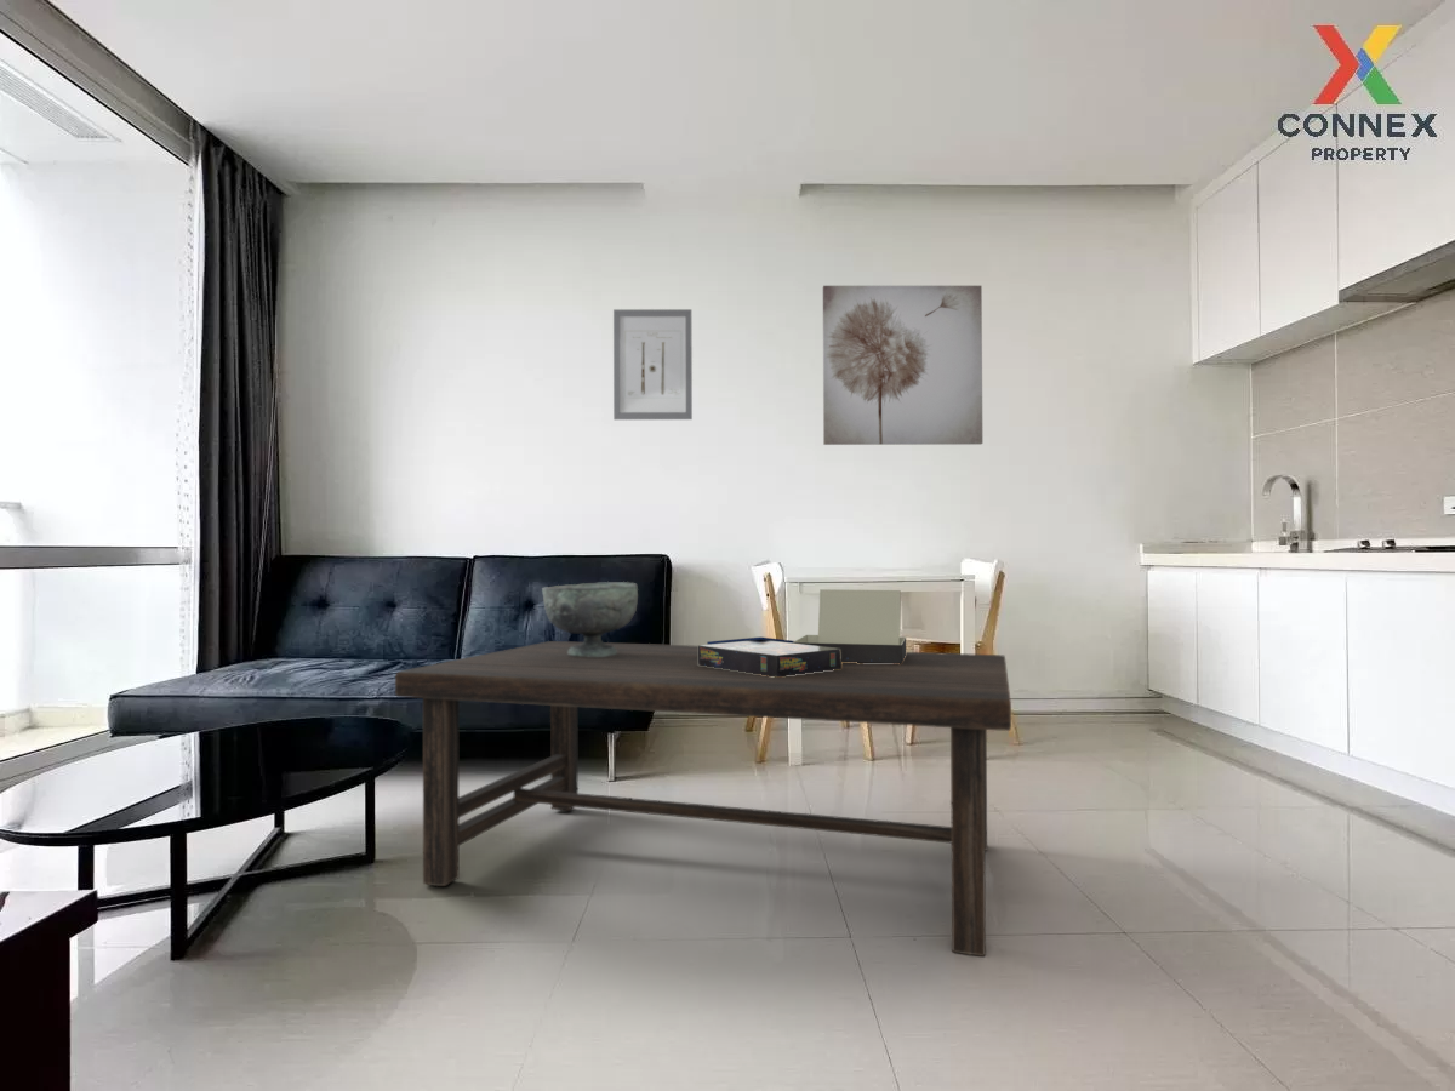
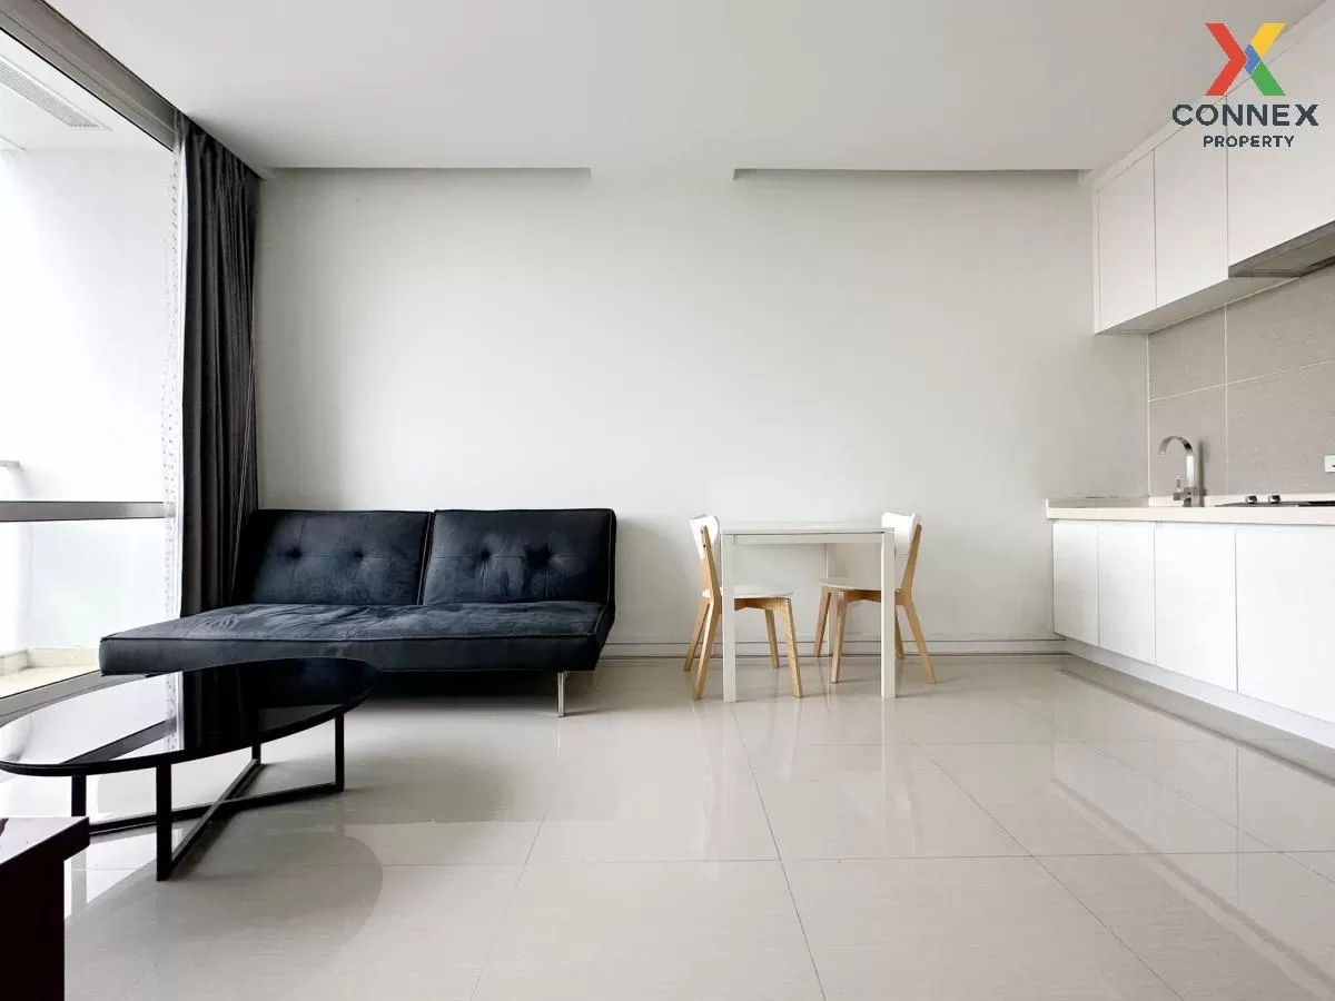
- coffee table [394,640,1012,958]
- wall art [612,308,694,421]
- board game [697,588,907,676]
- decorative bowl [541,581,639,657]
- wall art [822,285,983,446]
